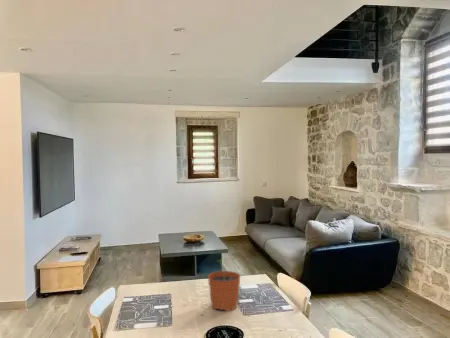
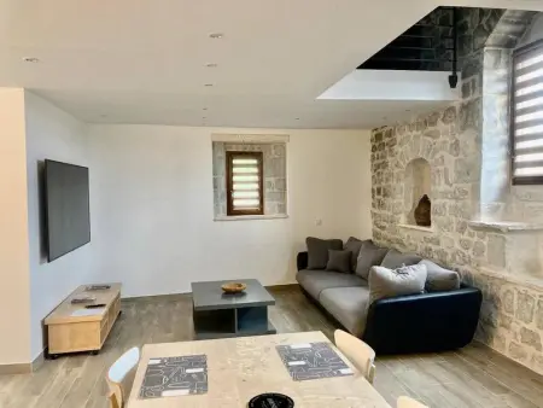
- plant pot [207,258,241,312]
